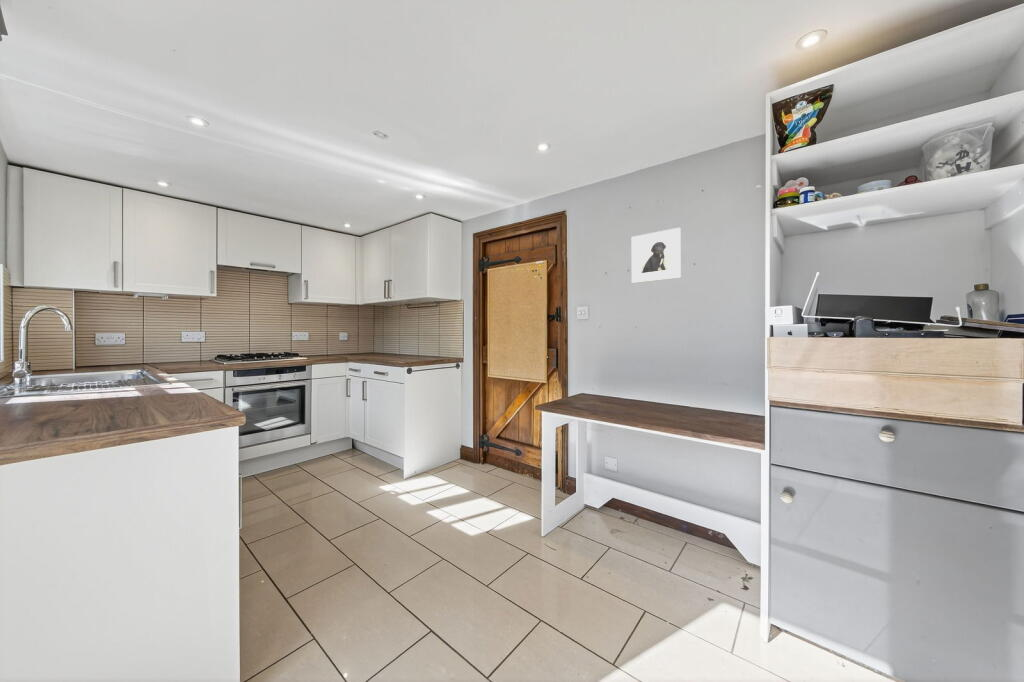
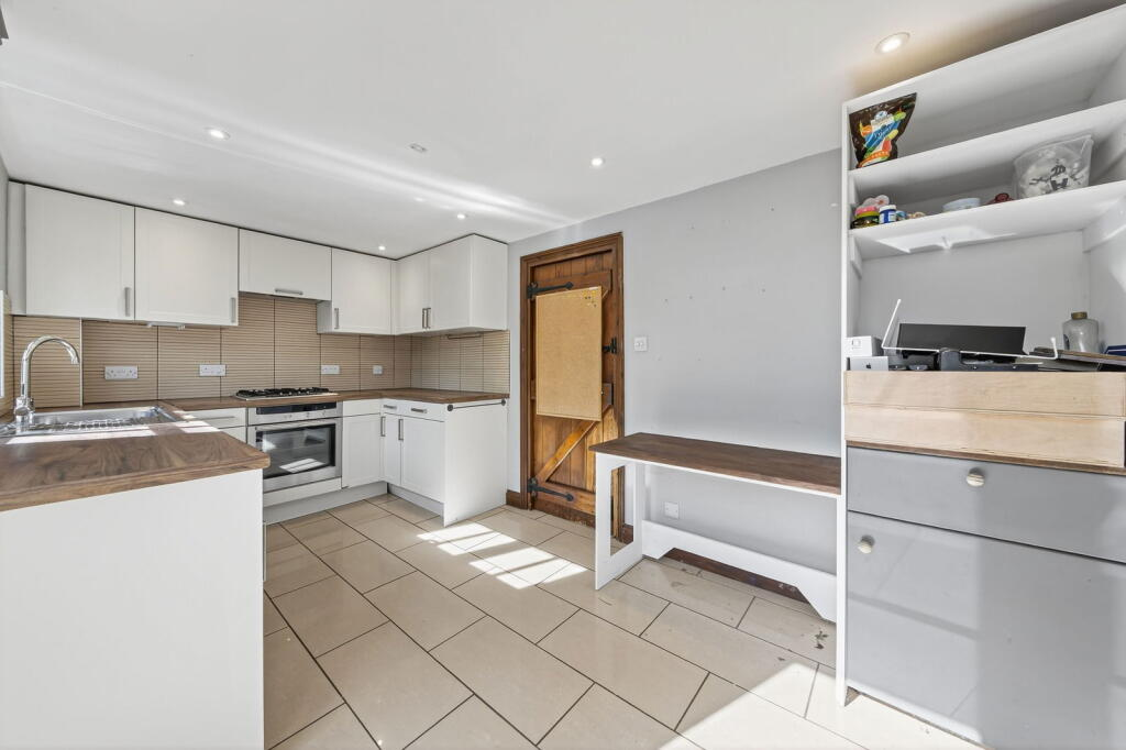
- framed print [631,227,682,284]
